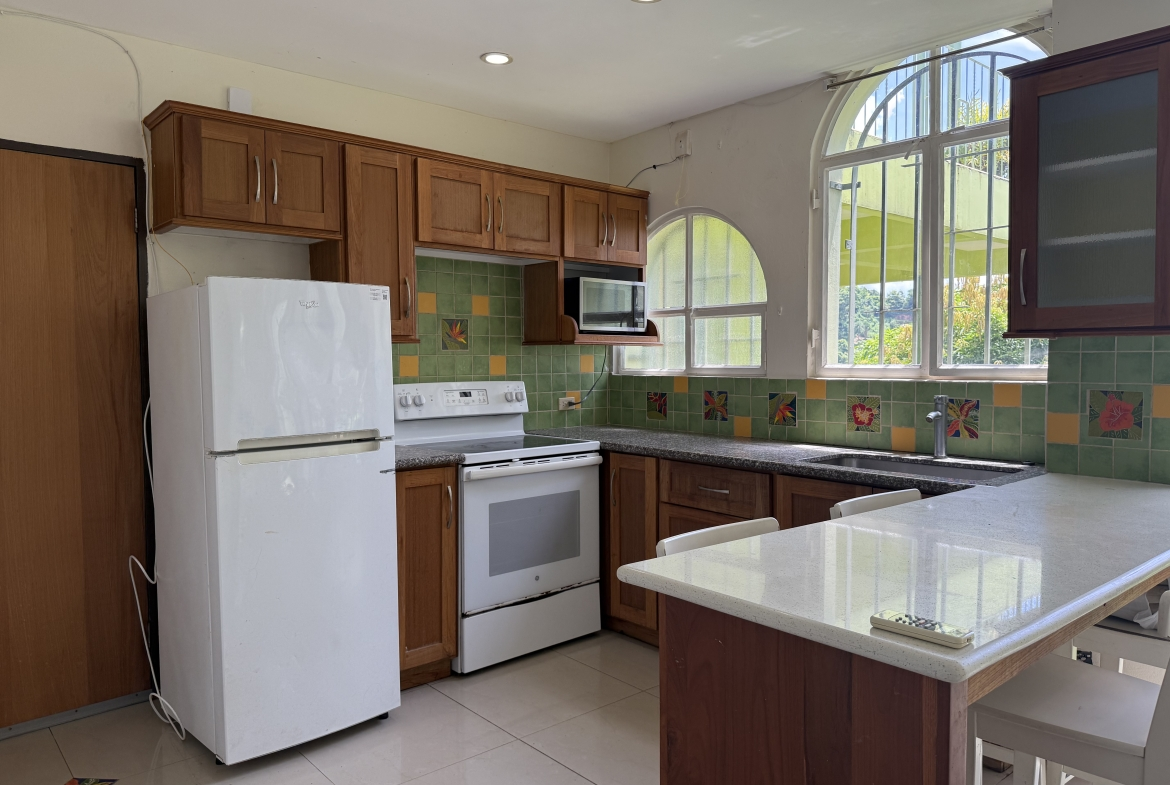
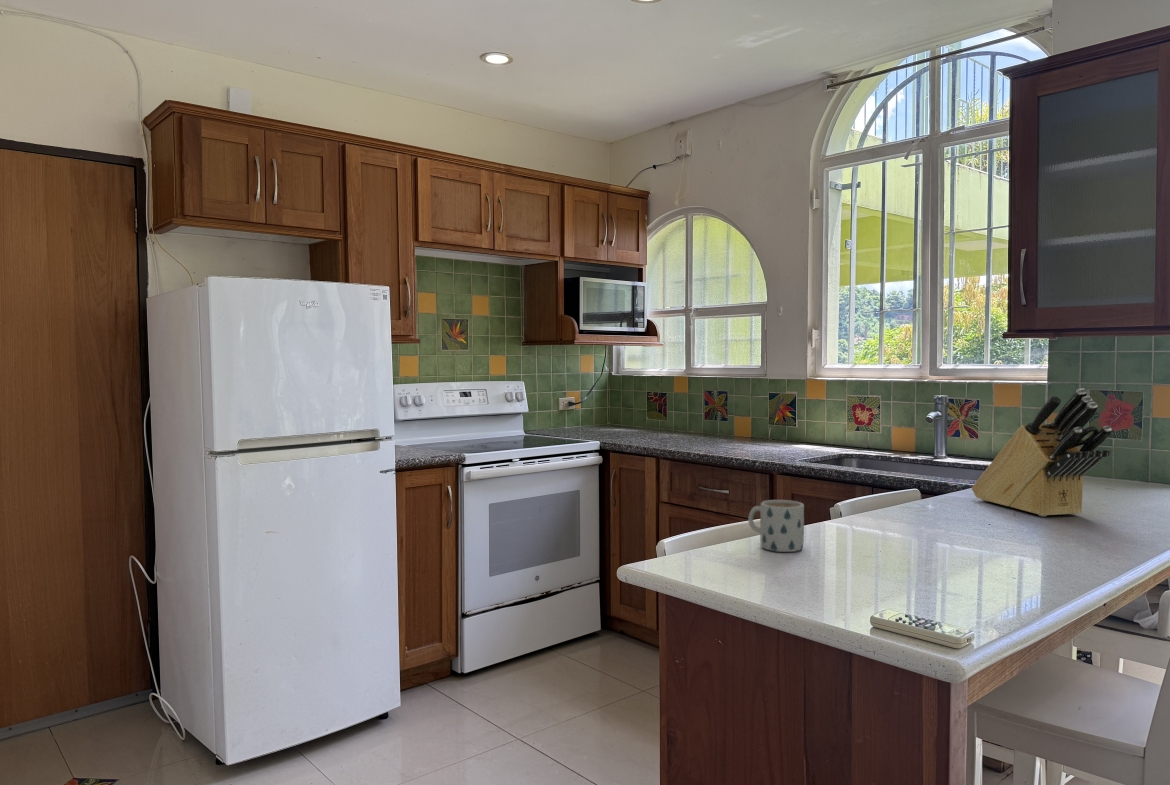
+ mug [747,499,805,553]
+ knife block [971,387,1113,517]
